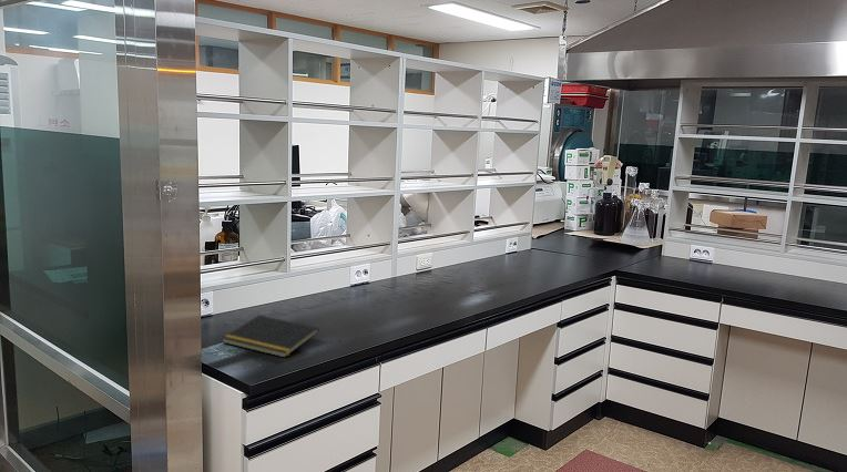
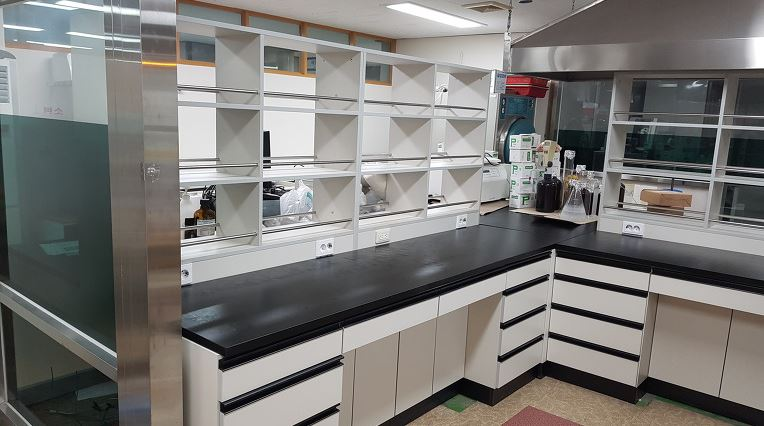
- notepad [221,314,320,359]
